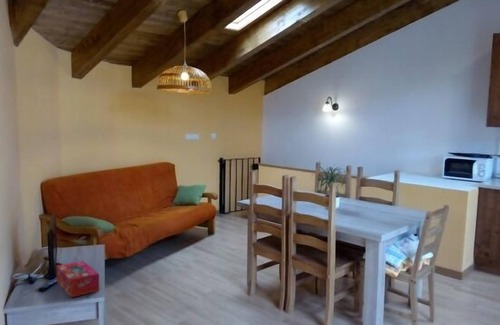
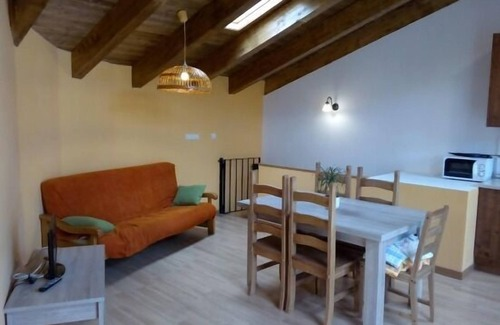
- tissue box [56,260,100,298]
